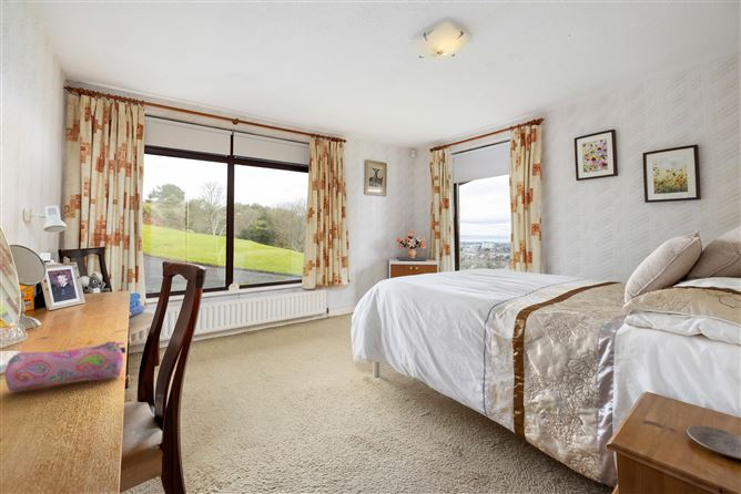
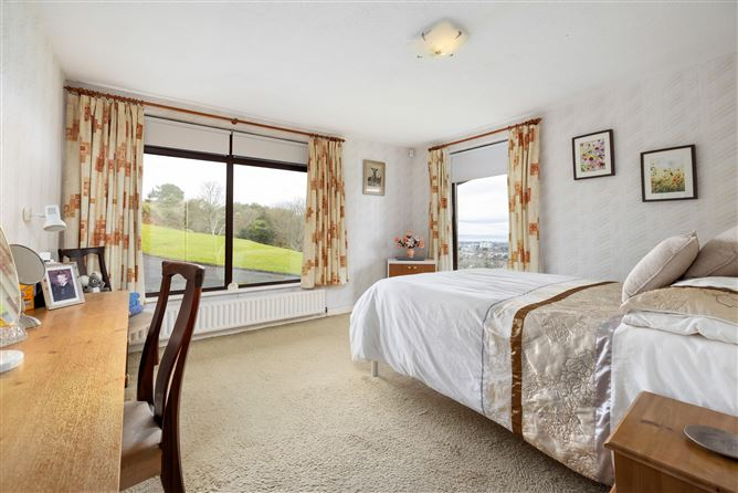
- pencil case [3,340,126,393]
